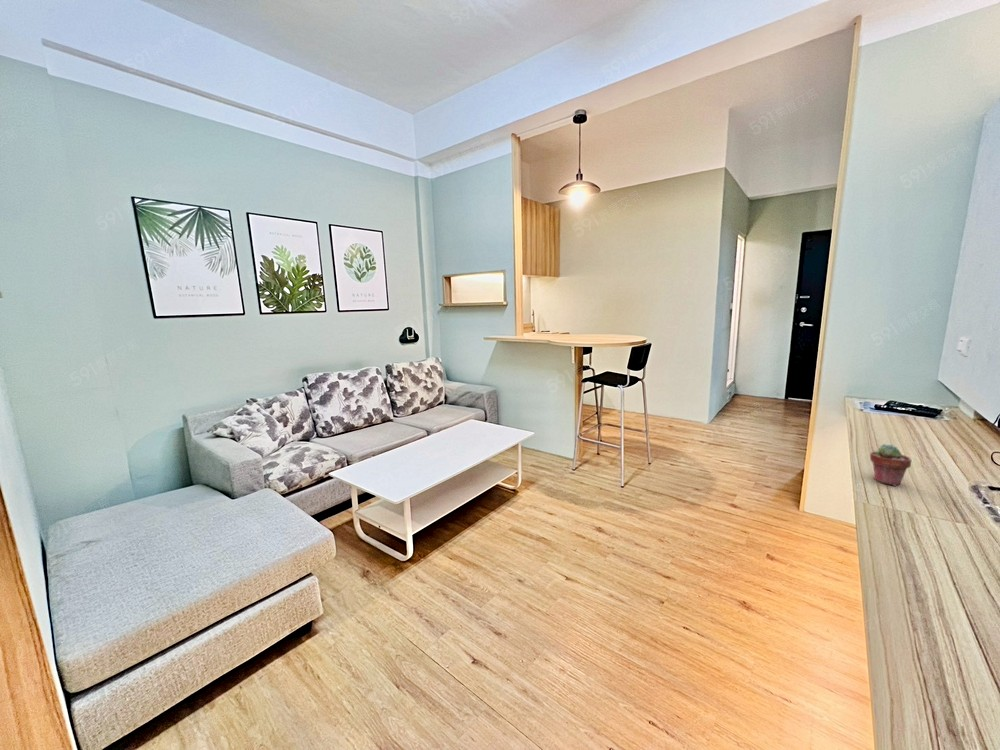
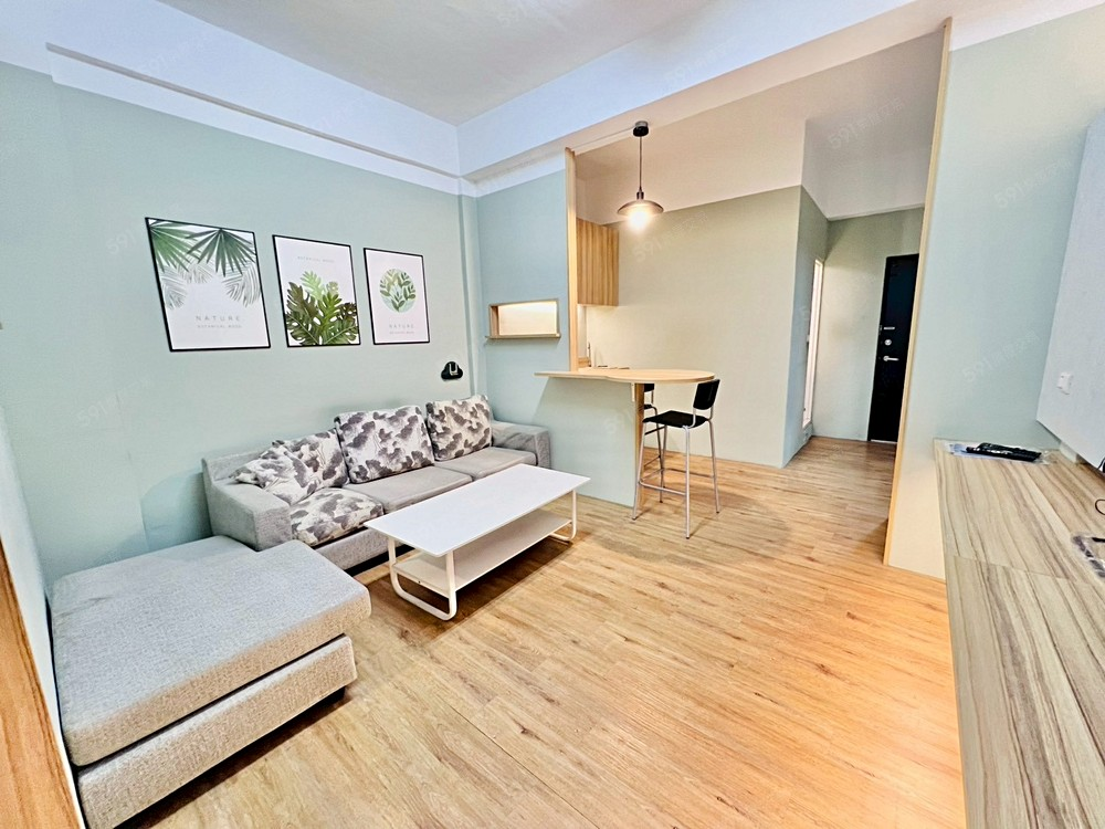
- potted succulent [869,443,912,487]
